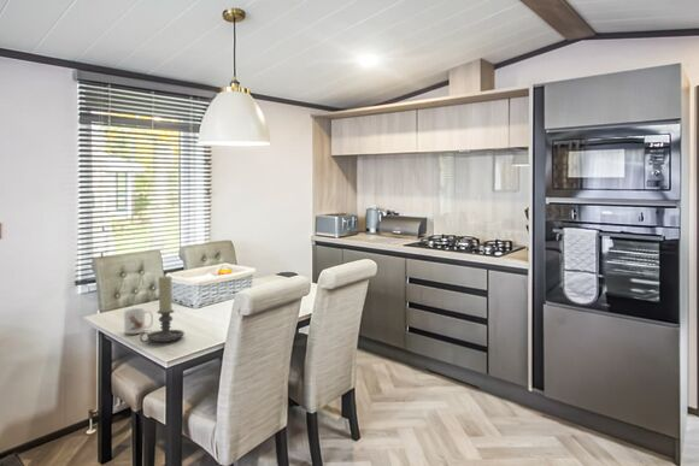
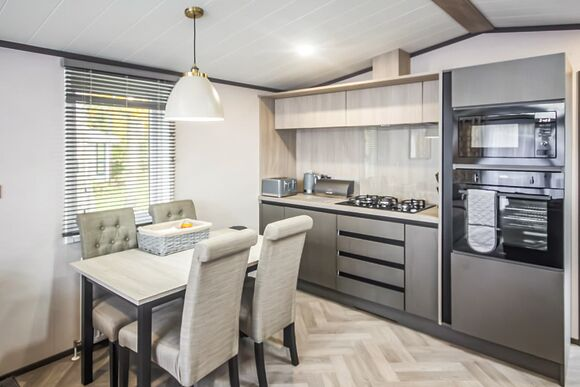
- mug [123,307,154,335]
- candle holder [139,276,186,343]
